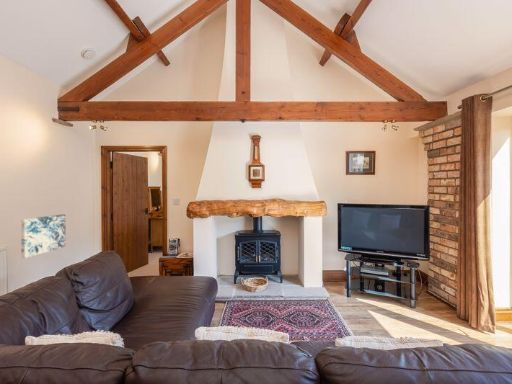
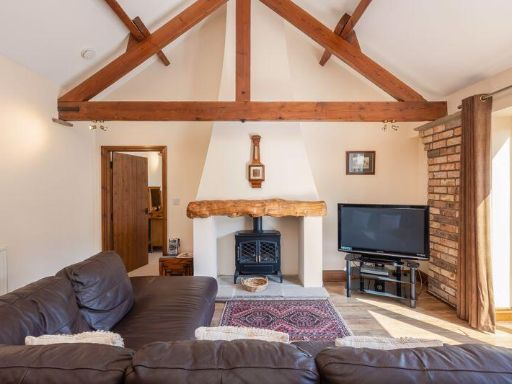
- wall art [20,214,67,259]
